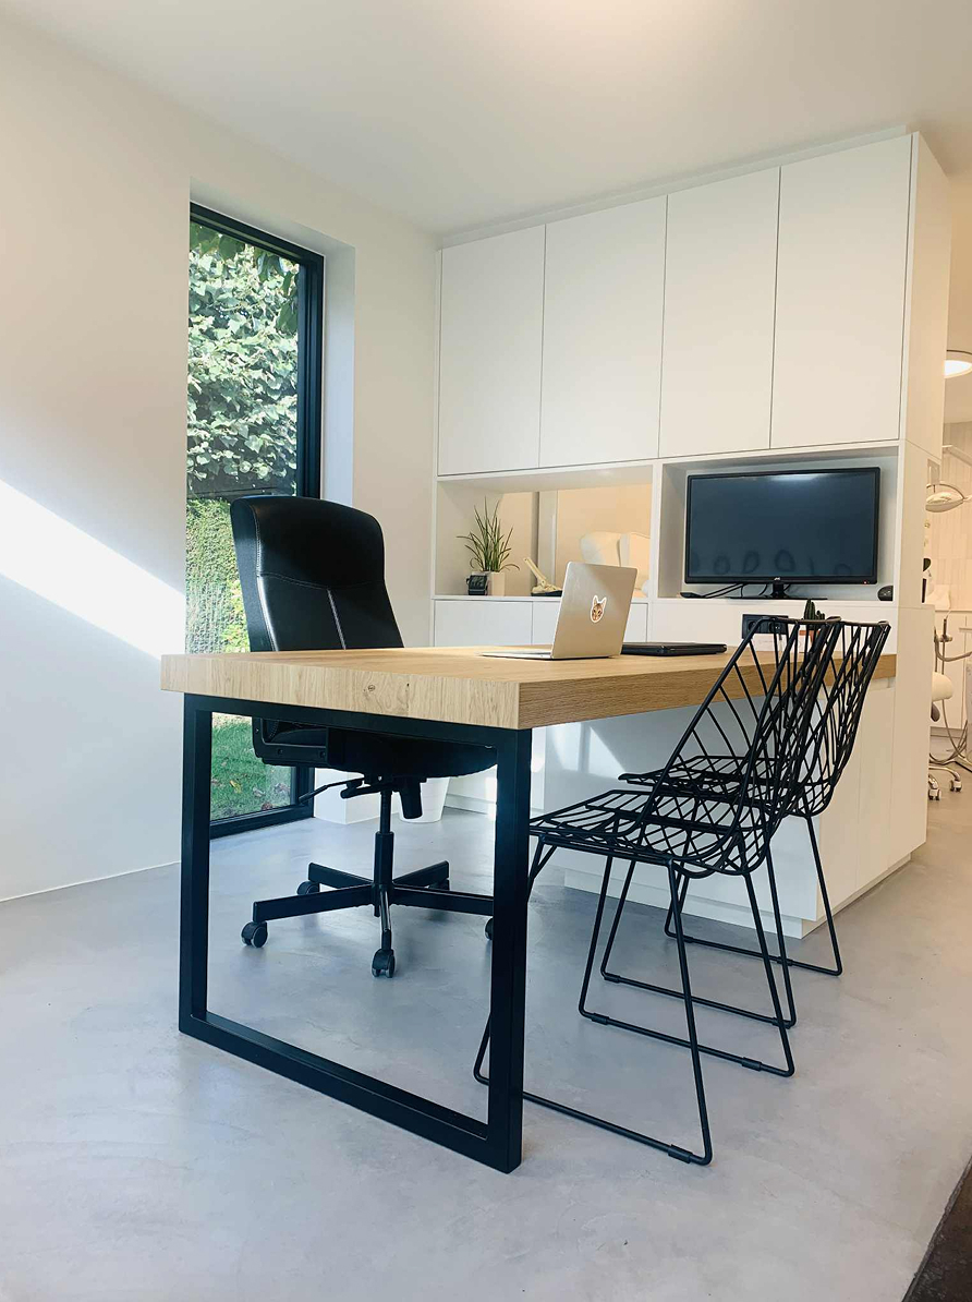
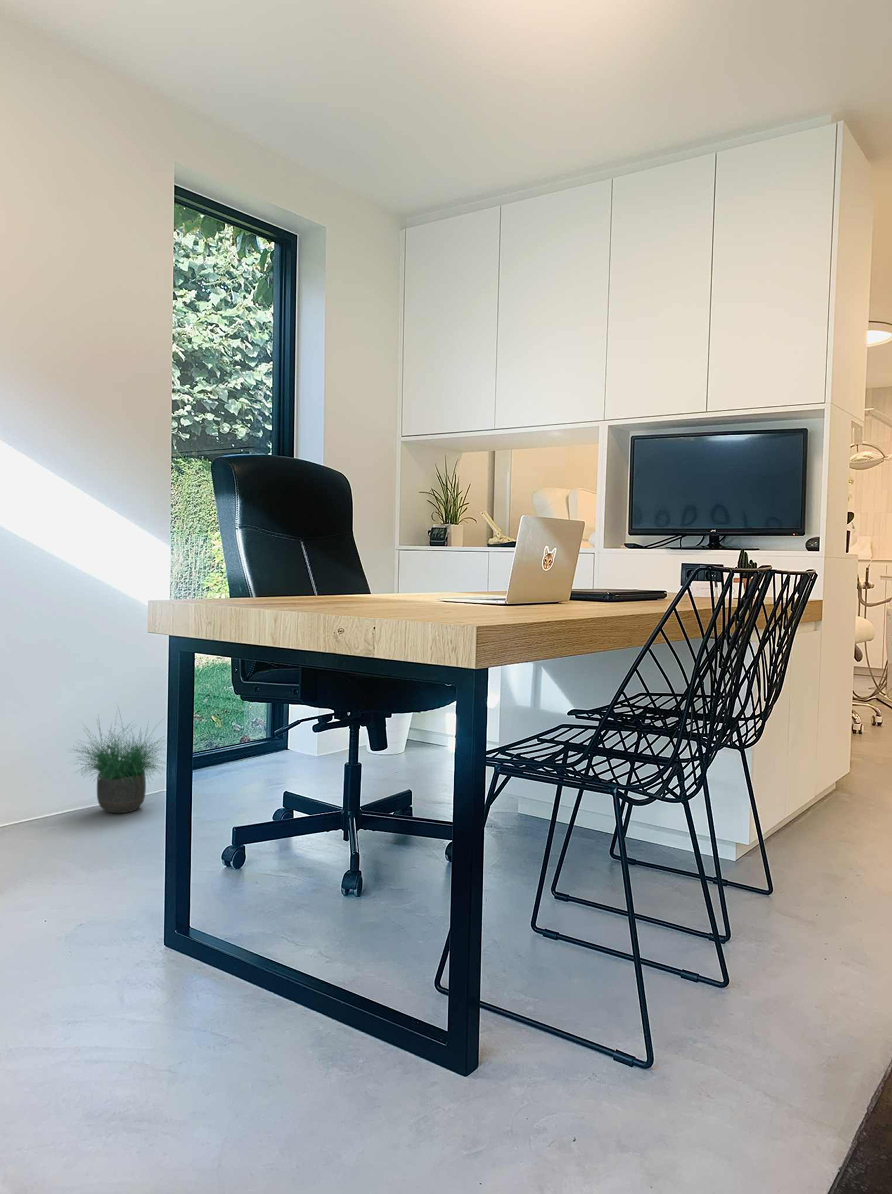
+ potted plant [67,703,167,814]
